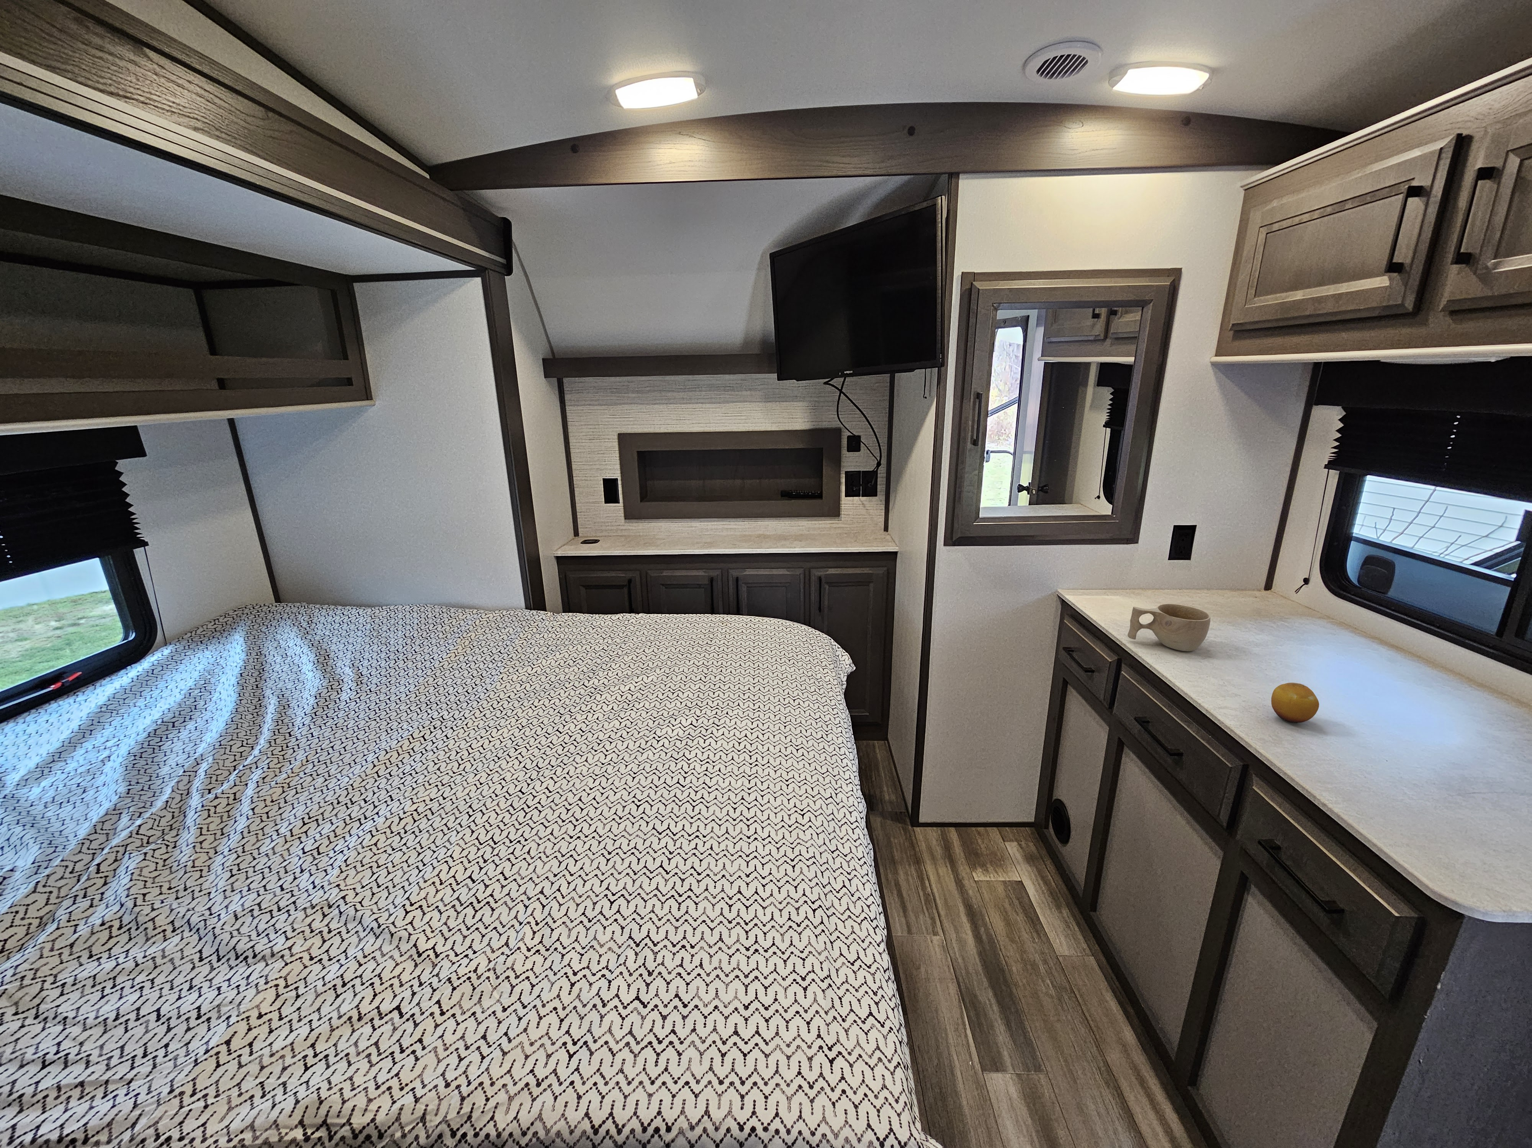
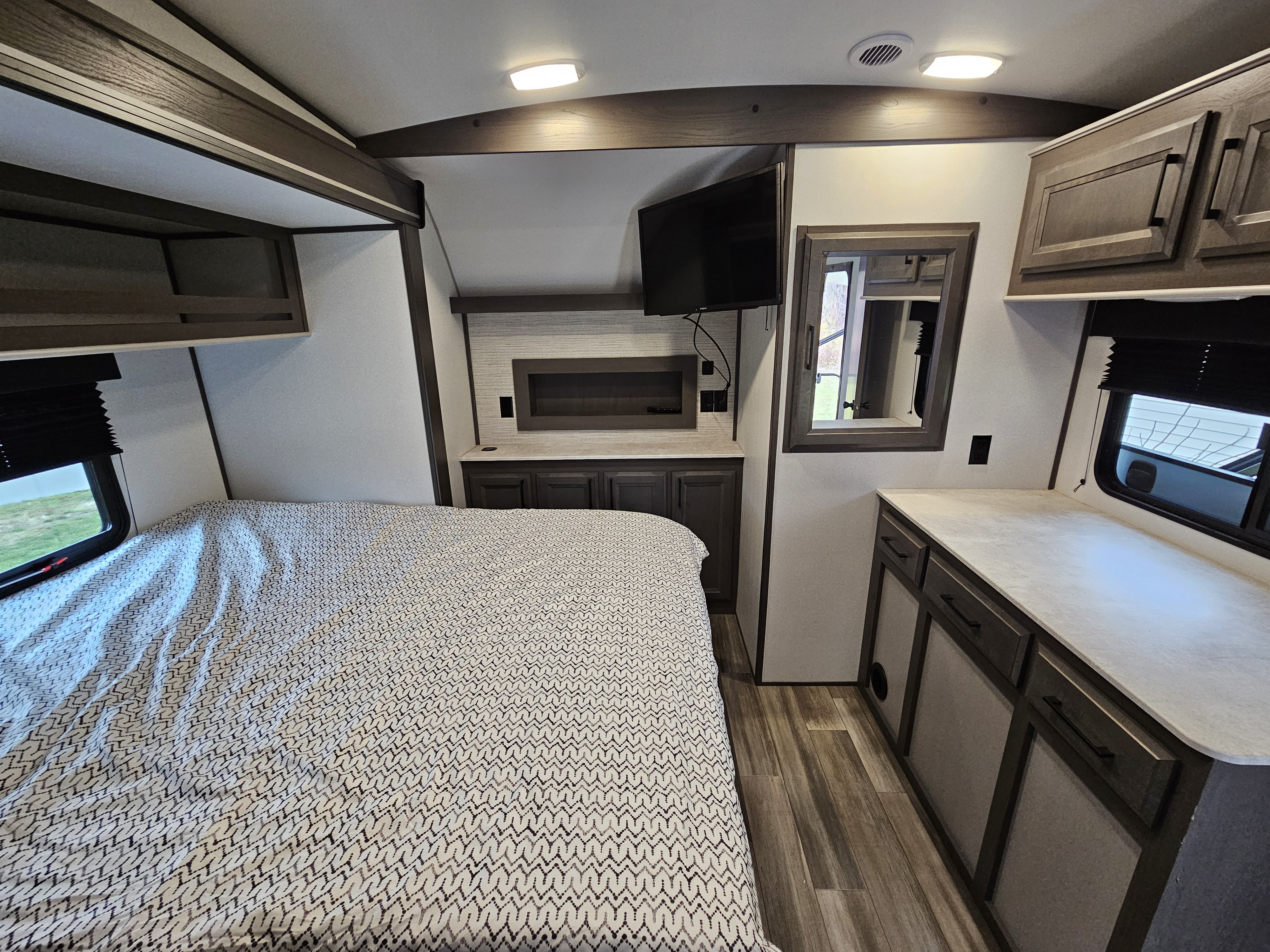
- cup [1127,603,1211,651]
- fruit [1270,683,1320,724]
